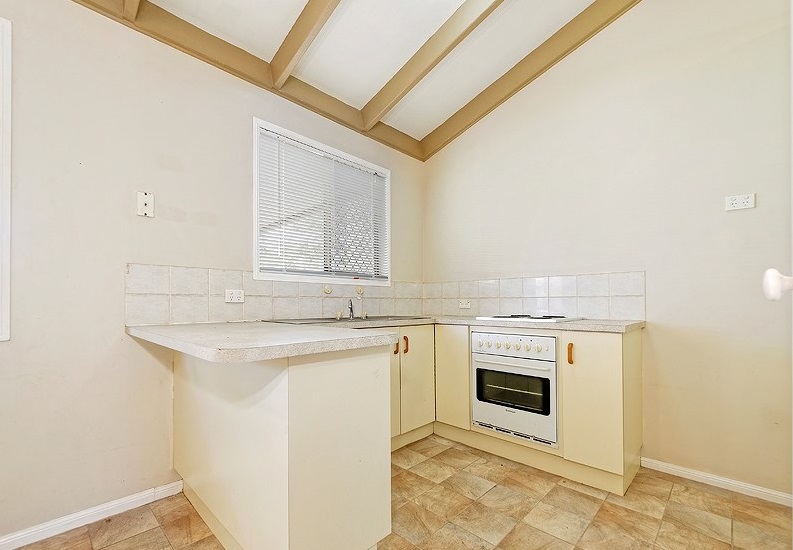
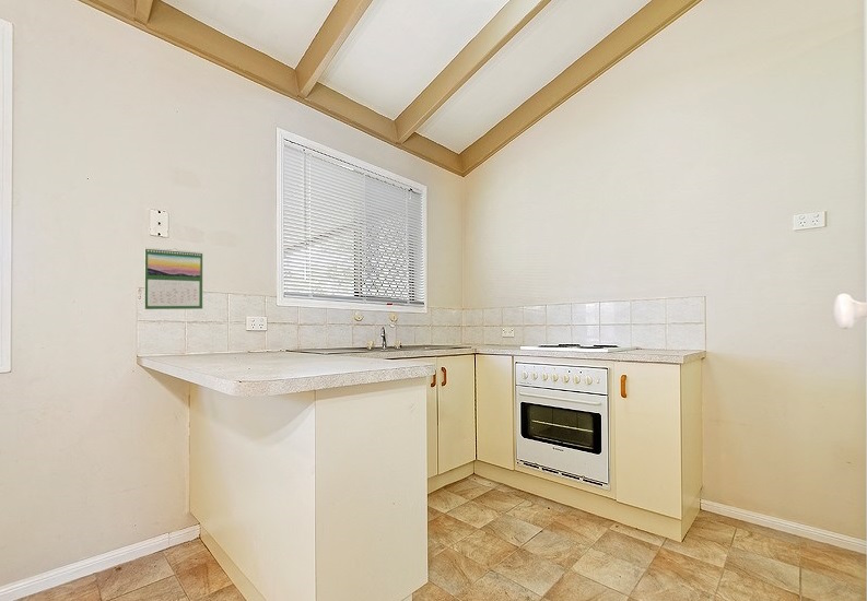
+ calendar [143,247,203,310]
